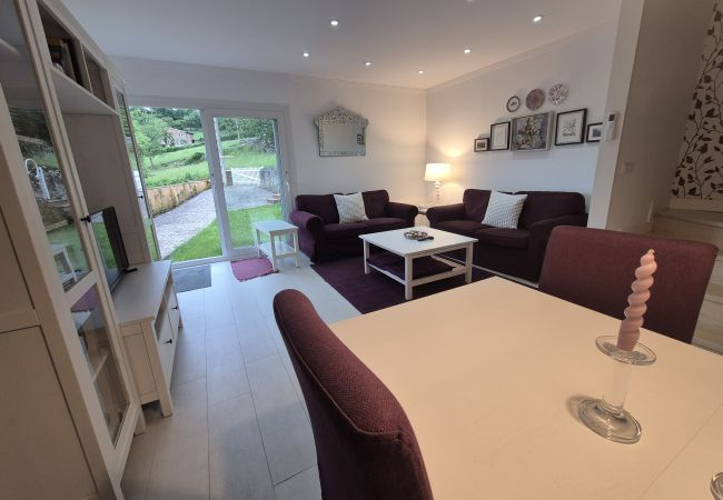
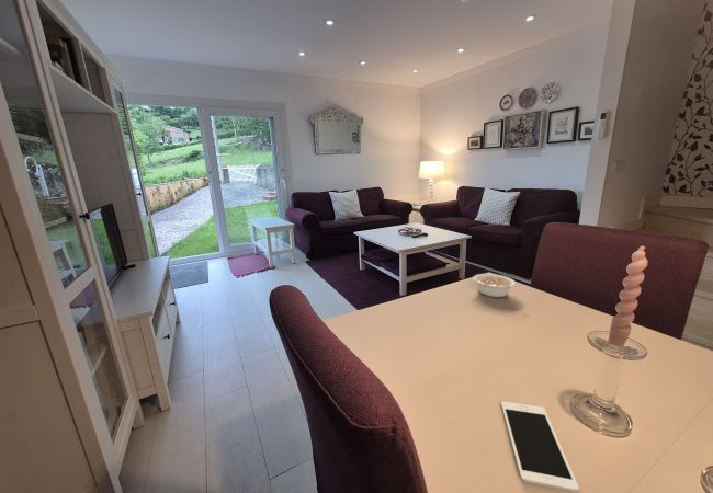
+ cell phone [500,400,580,493]
+ legume [472,273,518,298]
